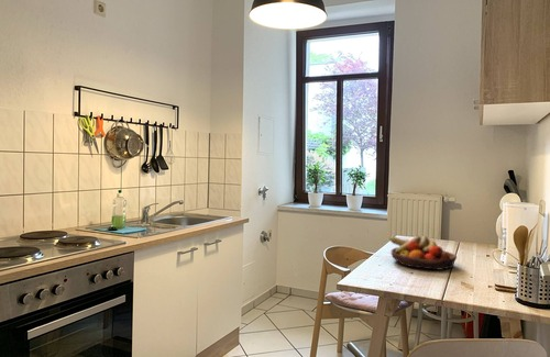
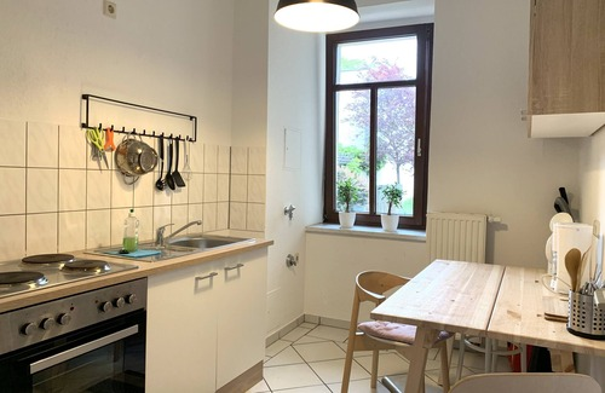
- fruit bowl [388,235,458,271]
